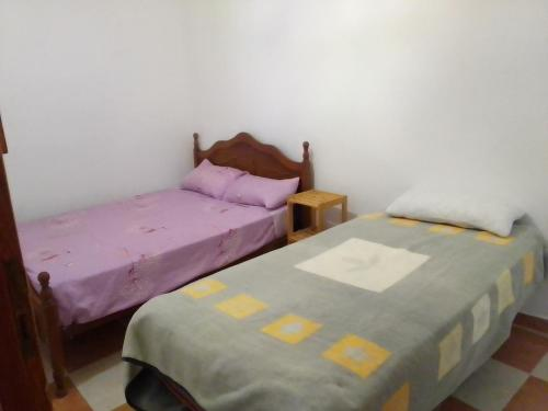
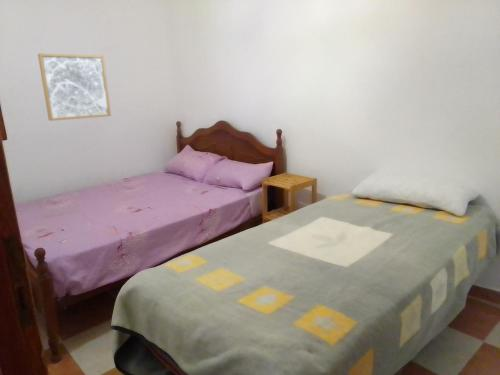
+ wall art [37,53,112,122]
